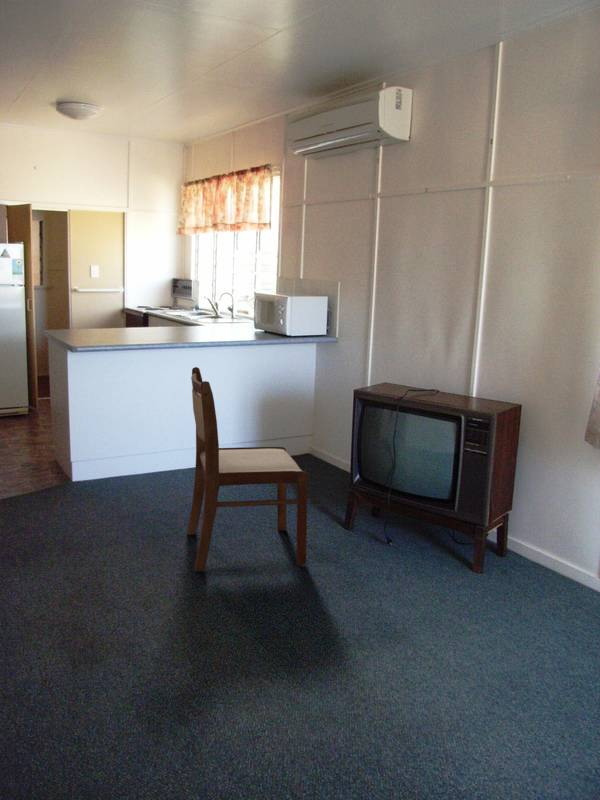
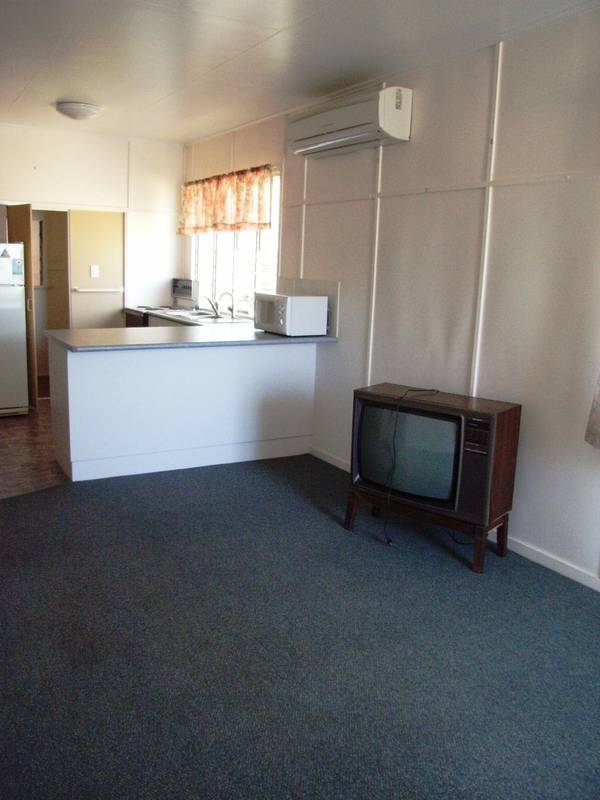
- dining chair [186,366,308,572]
